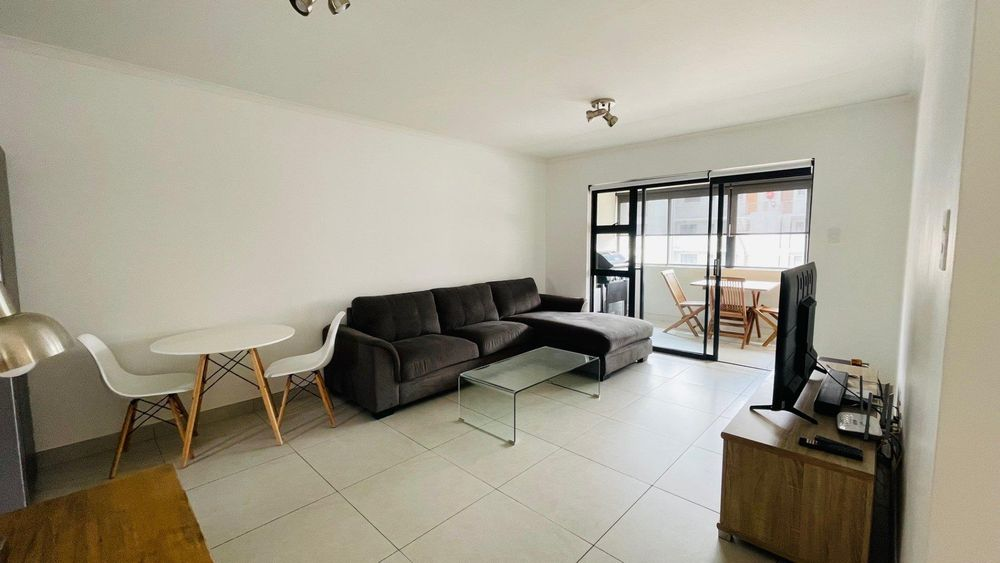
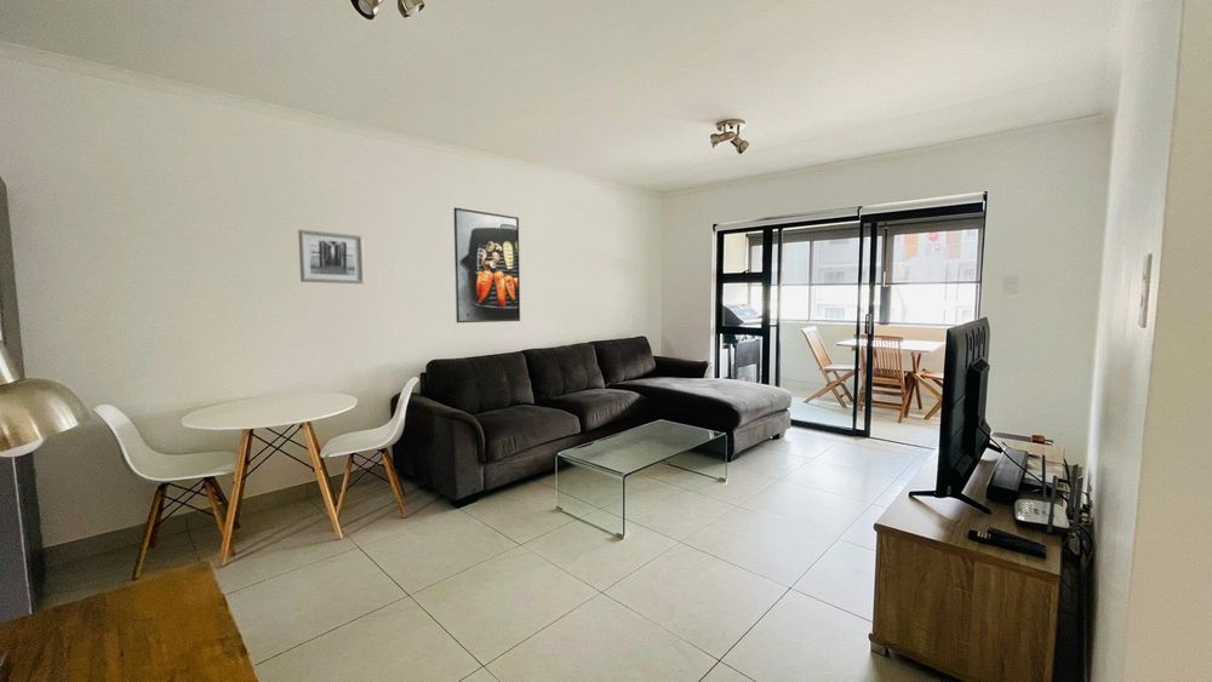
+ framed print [453,207,521,323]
+ wall art [297,229,365,285]
